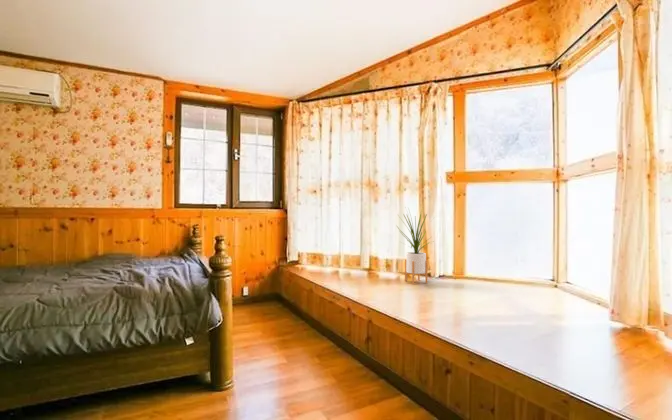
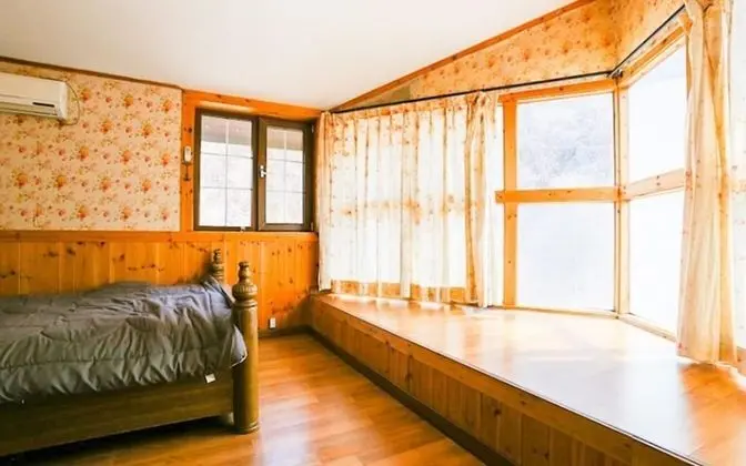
- house plant [396,206,435,285]
